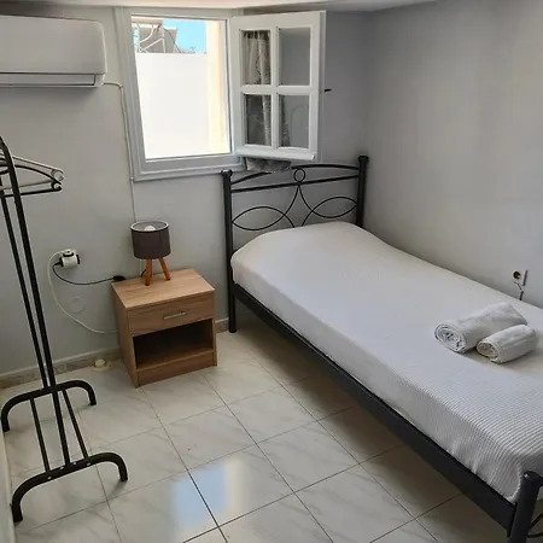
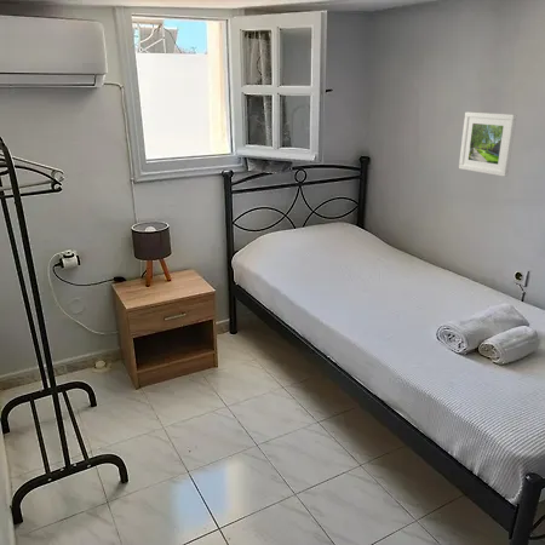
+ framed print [458,110,517,178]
